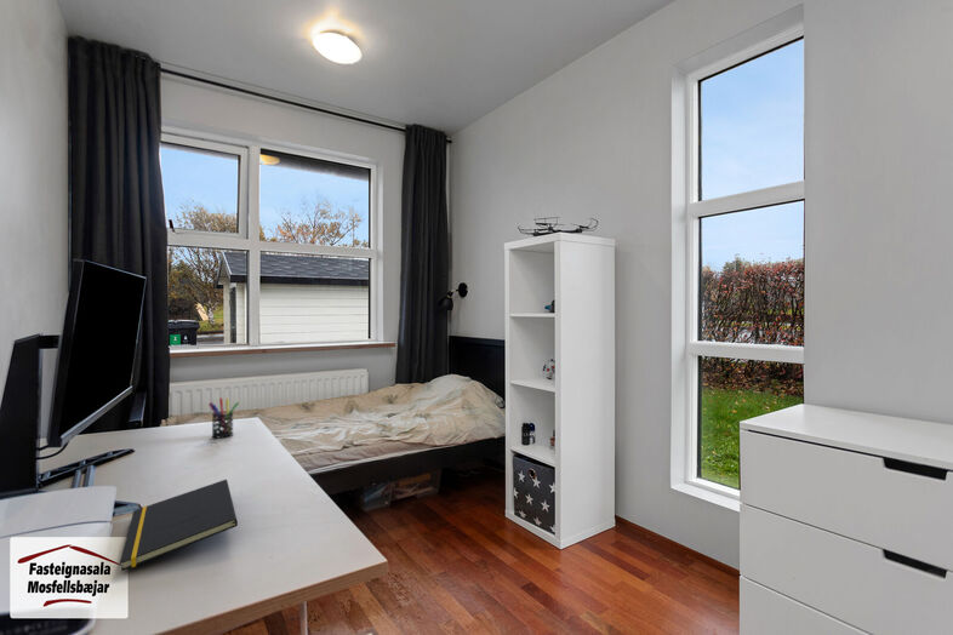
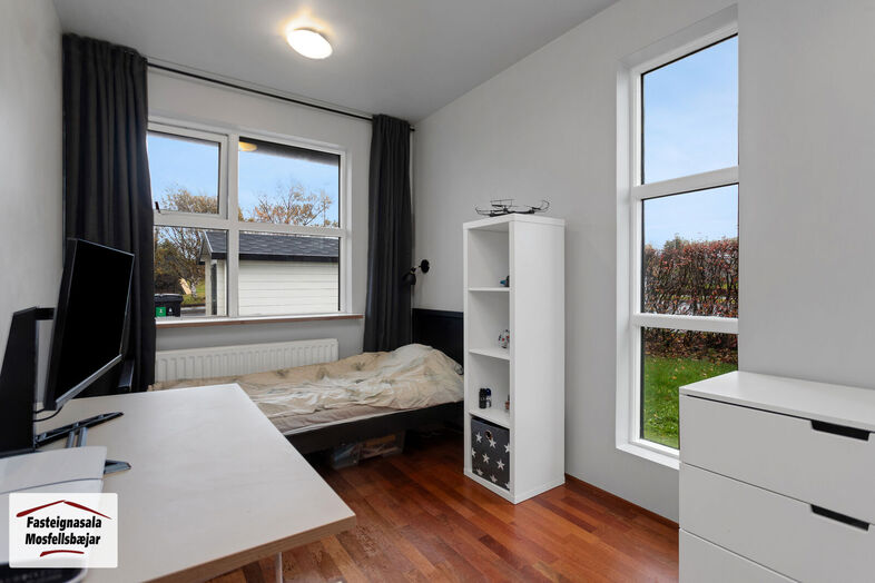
- notepad [119,479,239,572]
- pen holder [207,397,240,439]
